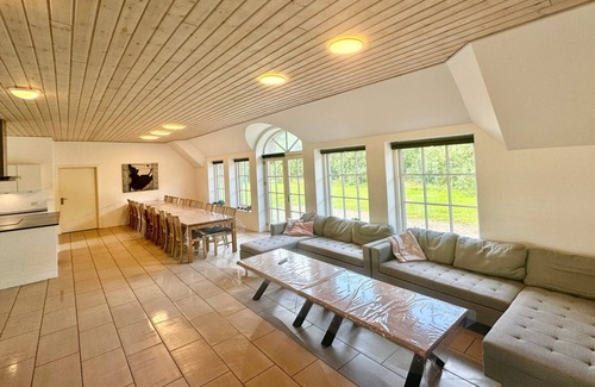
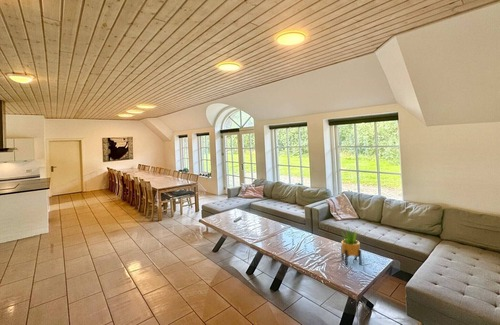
+ potted plant [339,227,363,266]
